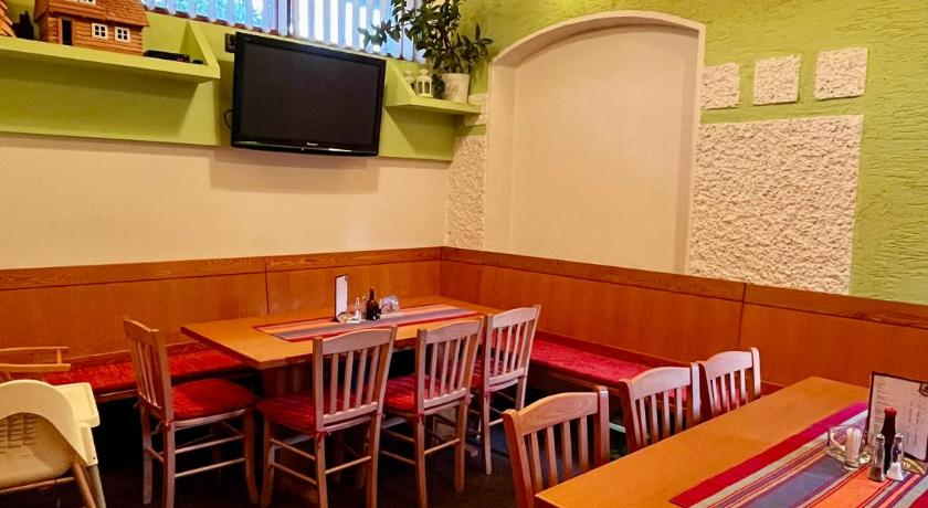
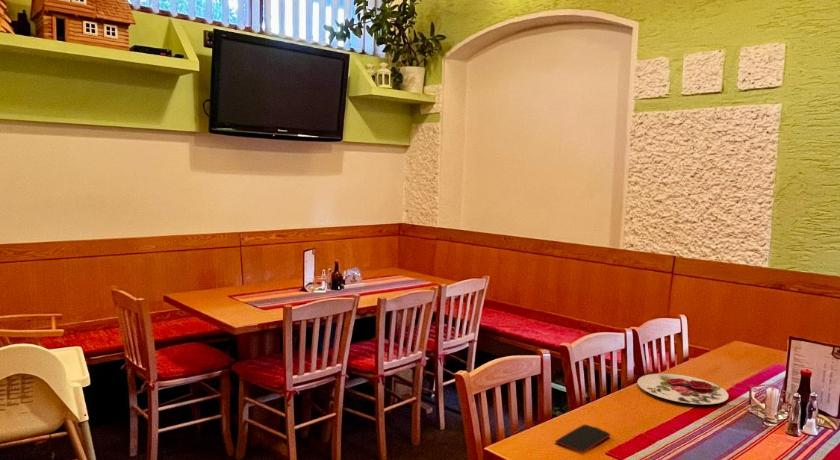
+ plate [637,373,729,405]
+ smartphone [553,424,612,454]
